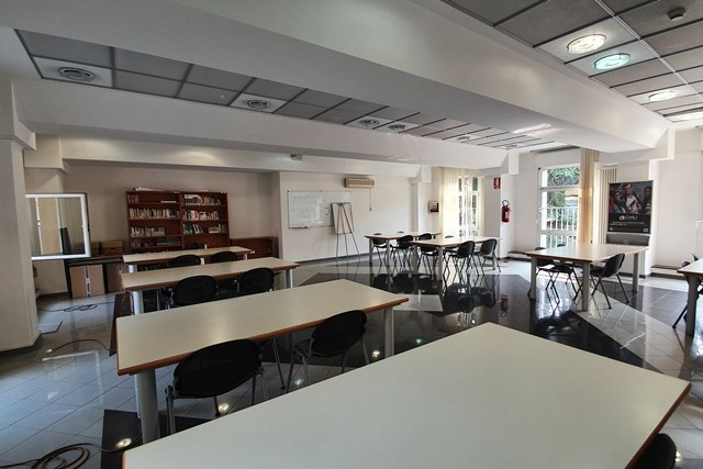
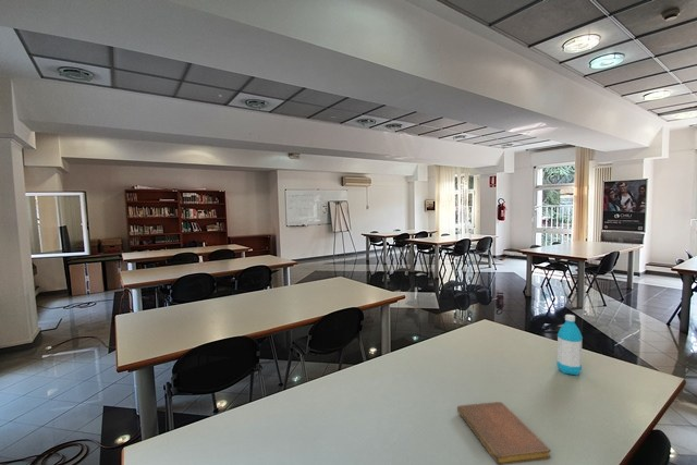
+ notebook [456,401,552,465]
+ water bottle [555,314,584,376]
